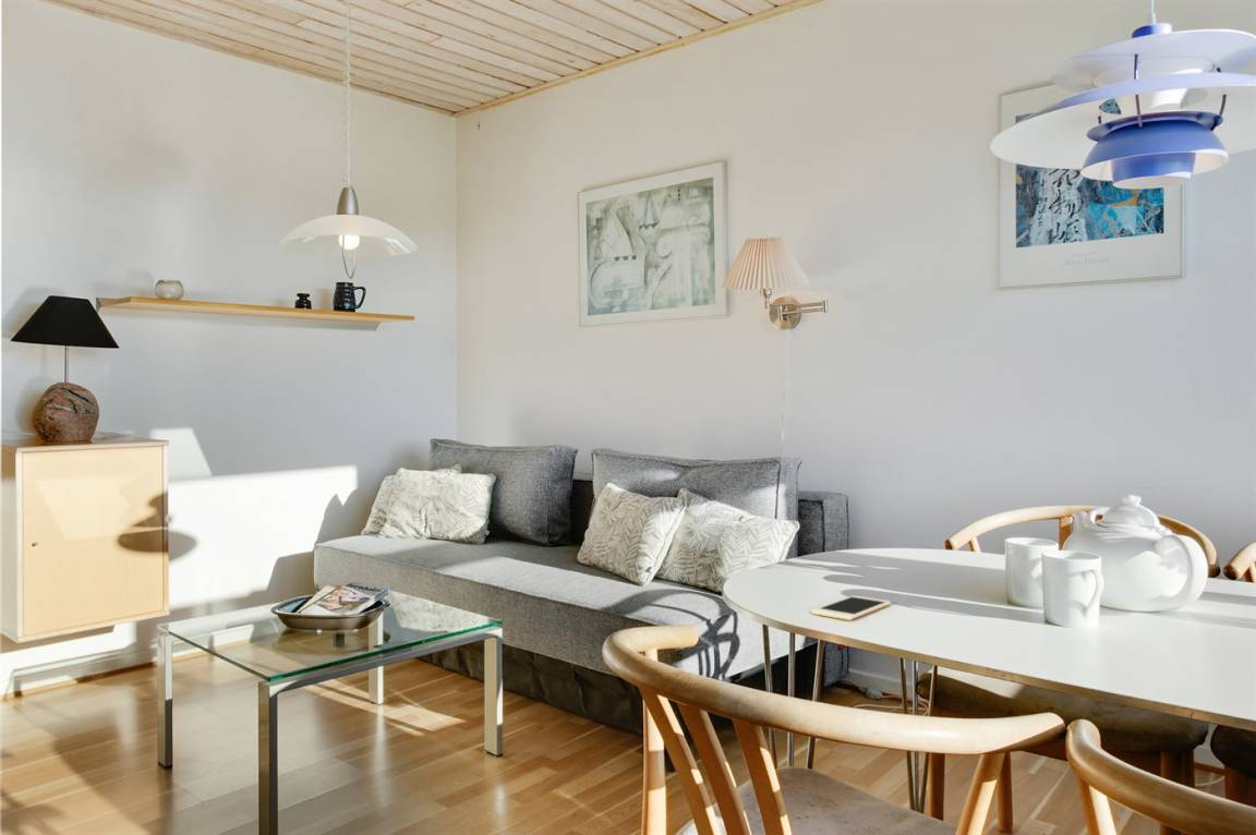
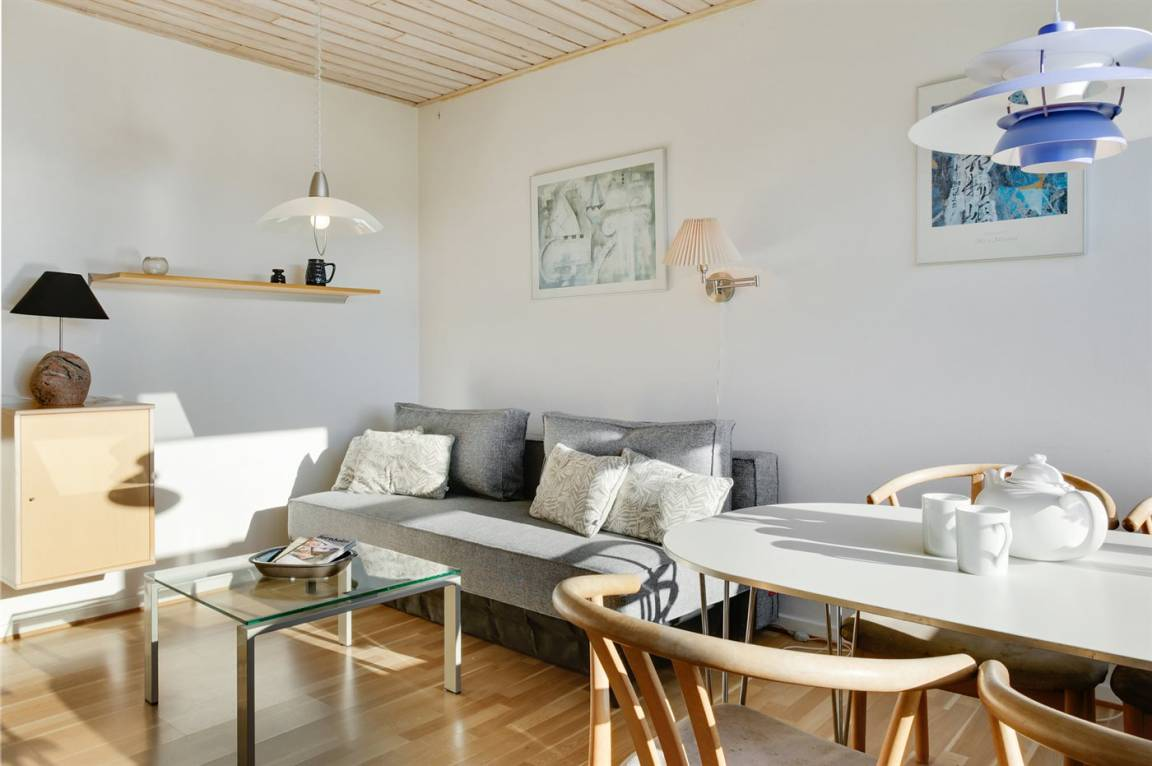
- cell phone [810,595,892,621]
